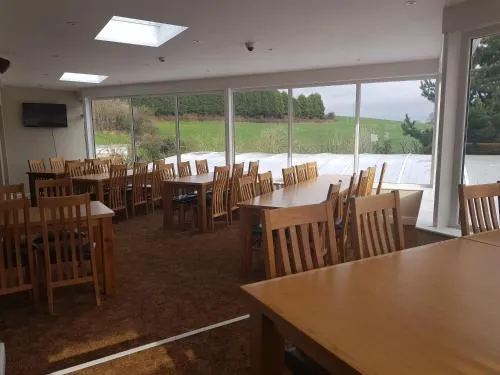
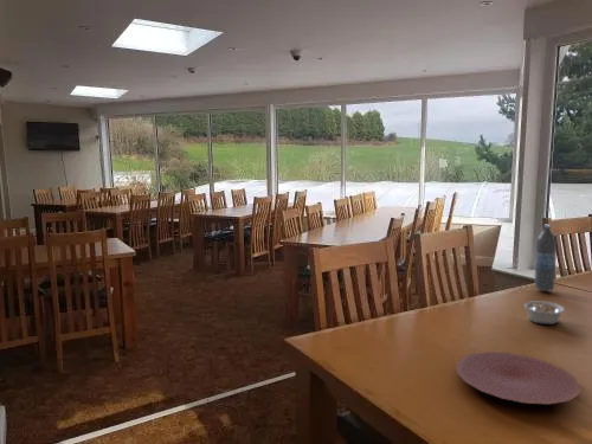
+ legume [522,300,566,326]
+ water bottle [534,224,558,292]
+ plate [455,350,583,405]
